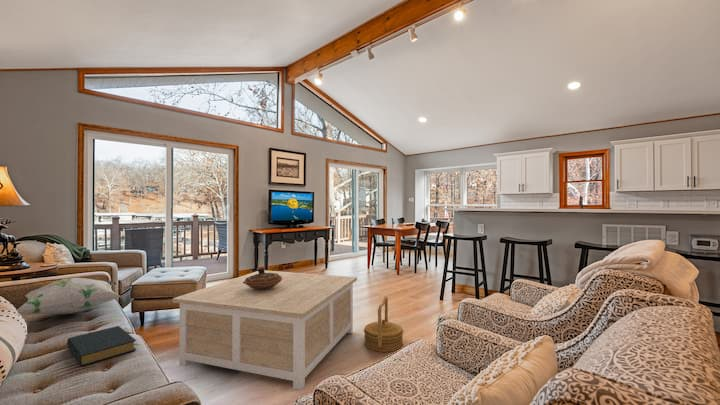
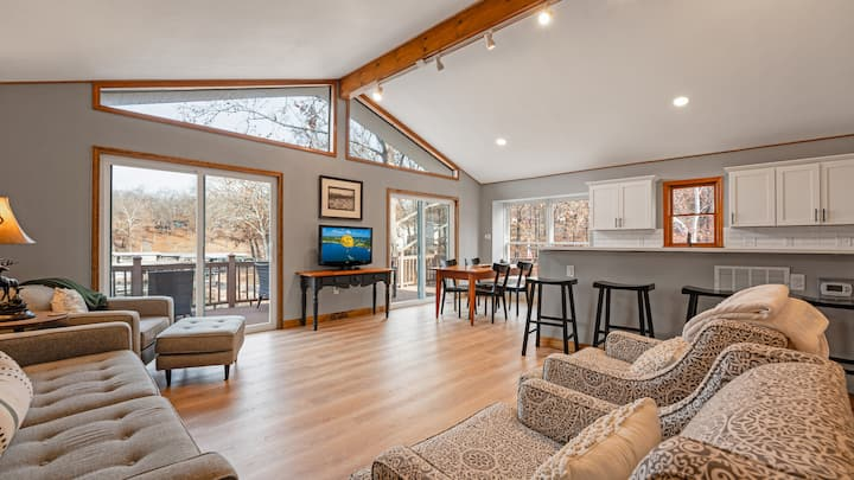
- decorative bowl [243,266,282,289]
- coffee table [172,269,358,391]
- basket [363,295,404,353]
- hardback book [66,325,137,367]
- decorative pillow [16,277,120,316]
